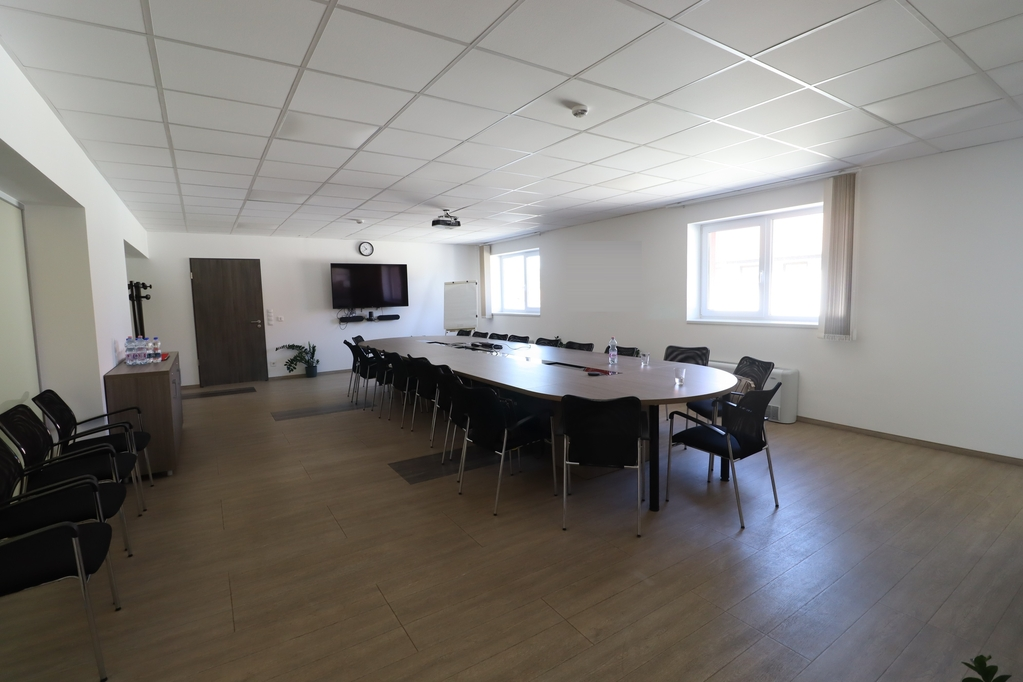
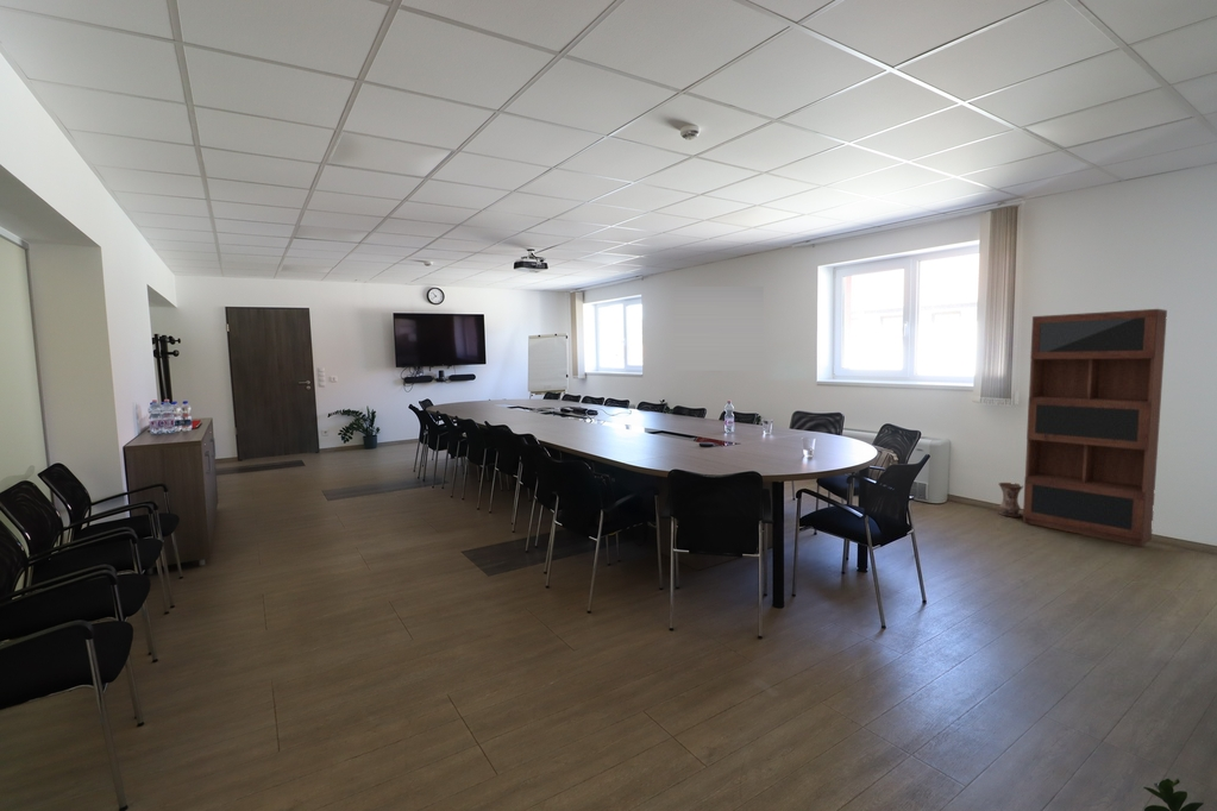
+ bookcase [1022,308,1168,548]
+ vase [997,482,1024,518]
